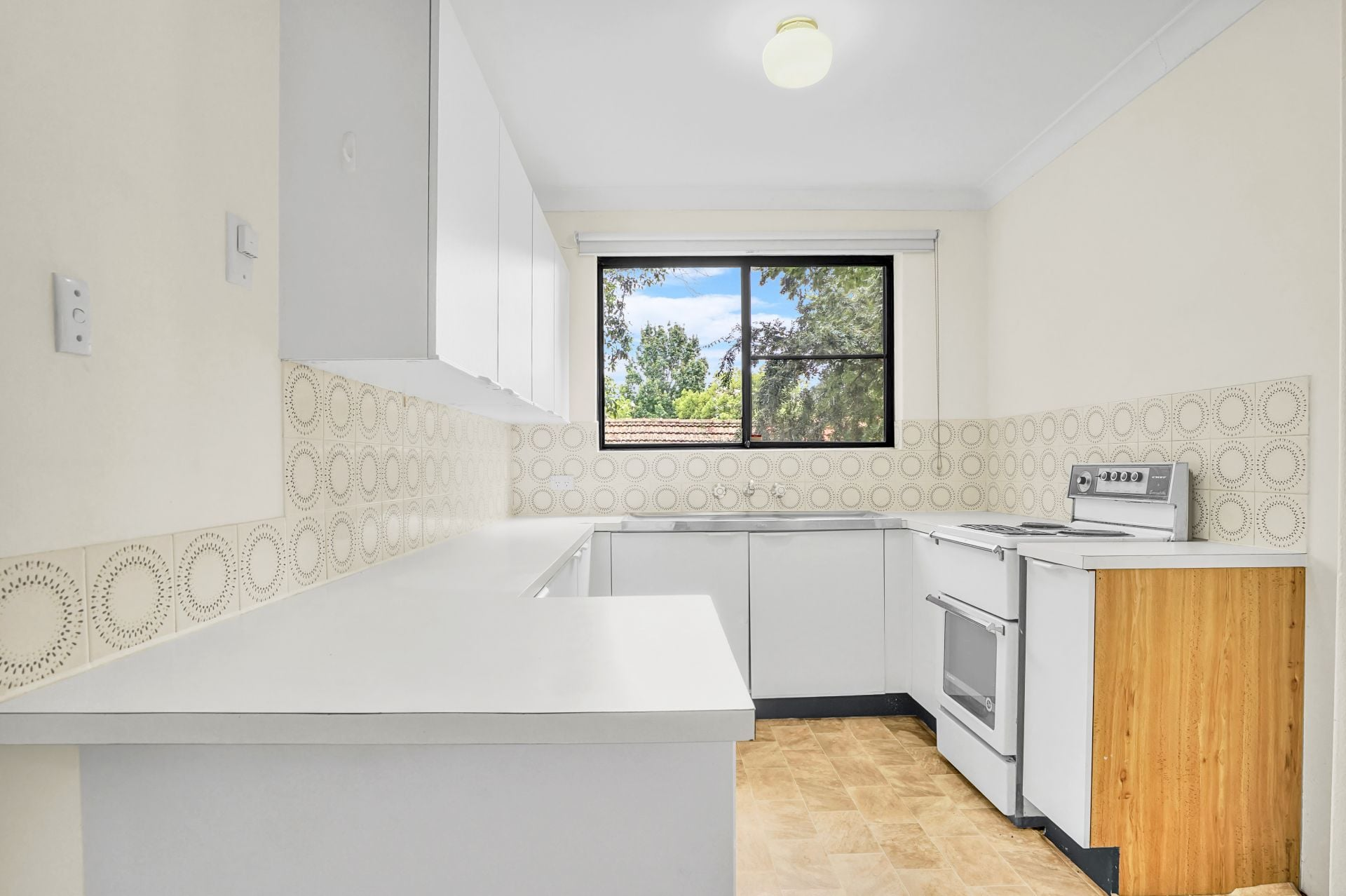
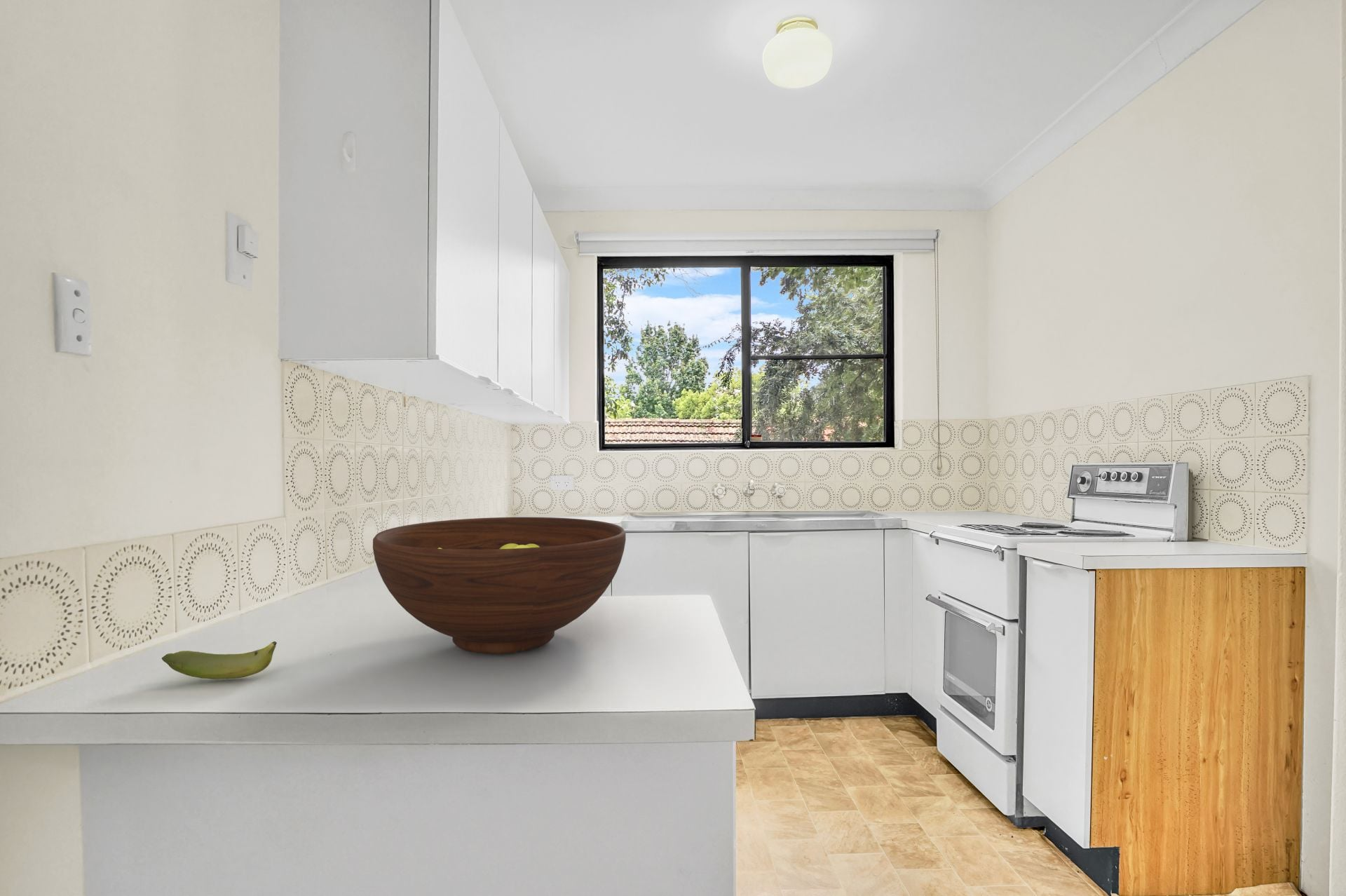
+ banana [161,641,278,680]
+ fruit bowl [372,517,627,655]
